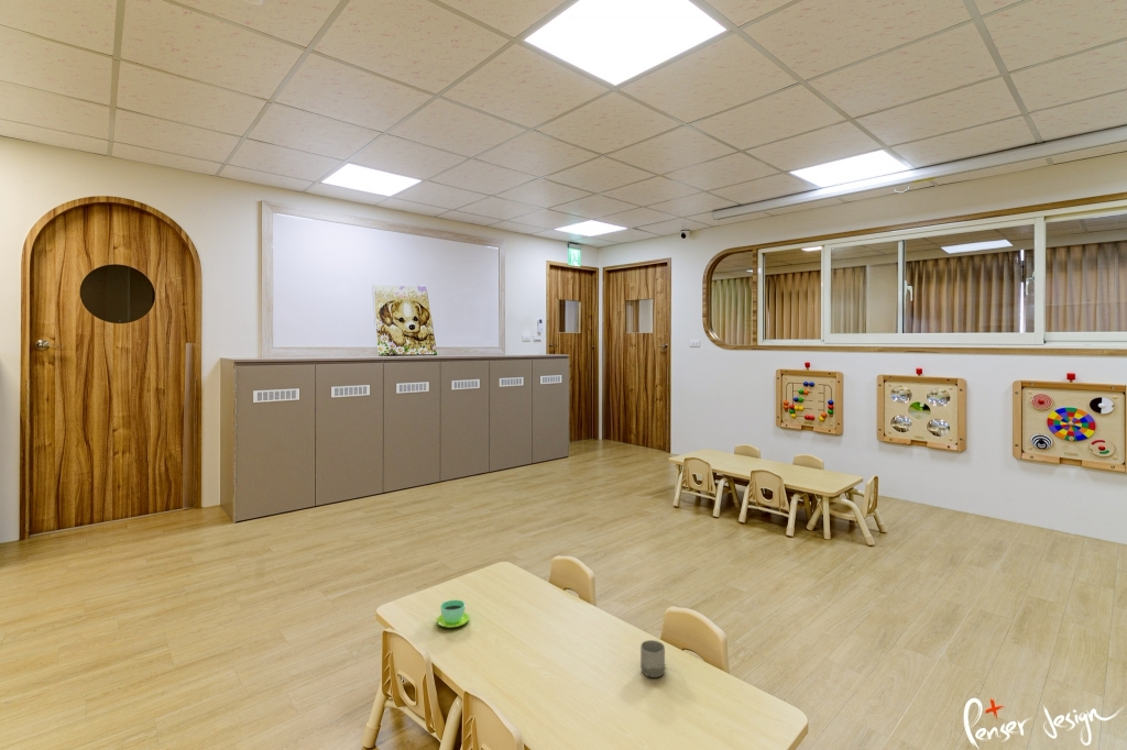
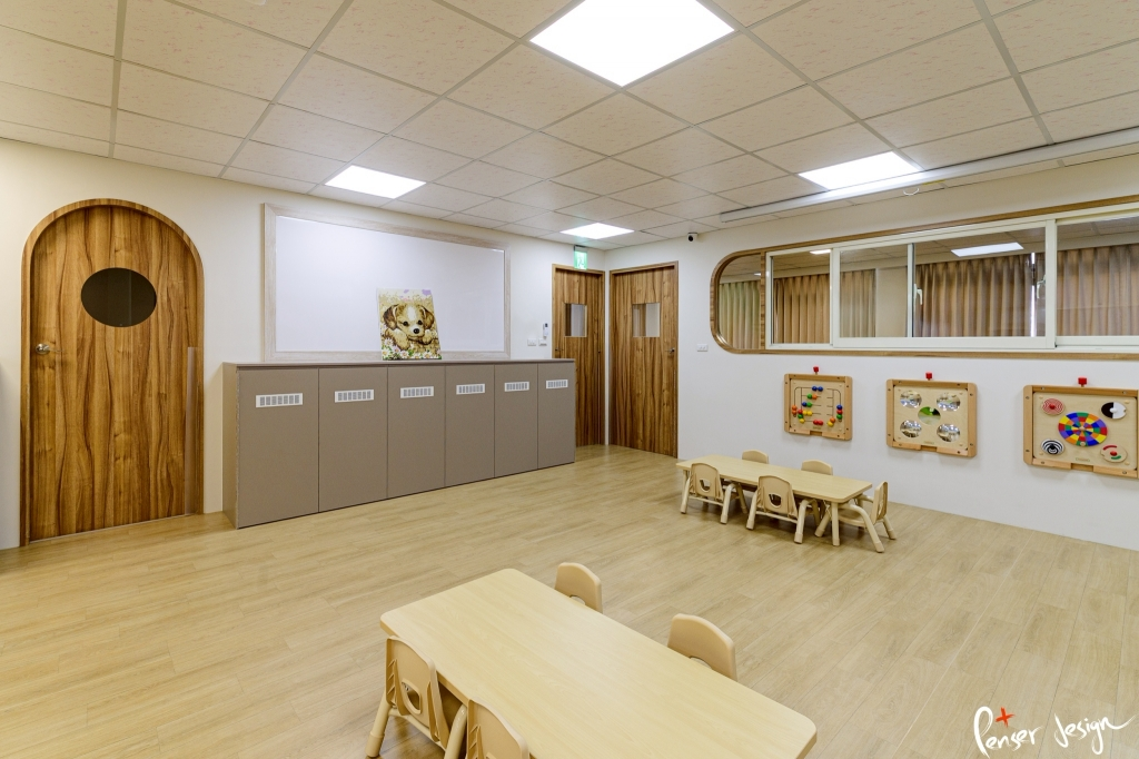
- cup [436,598,471,629]
- cup [639,639,666,679]
